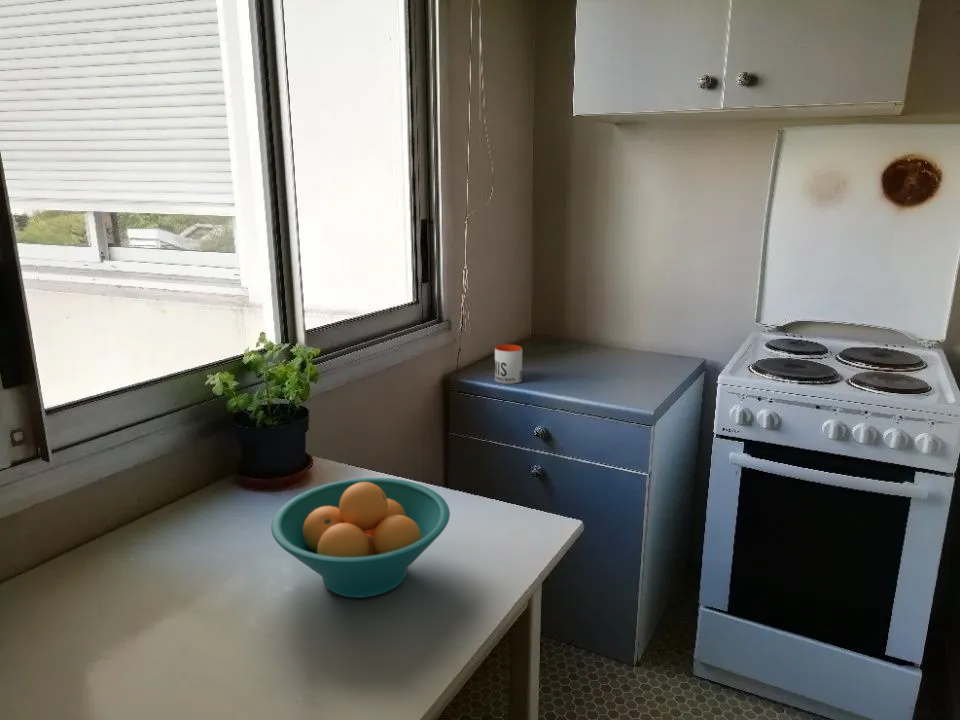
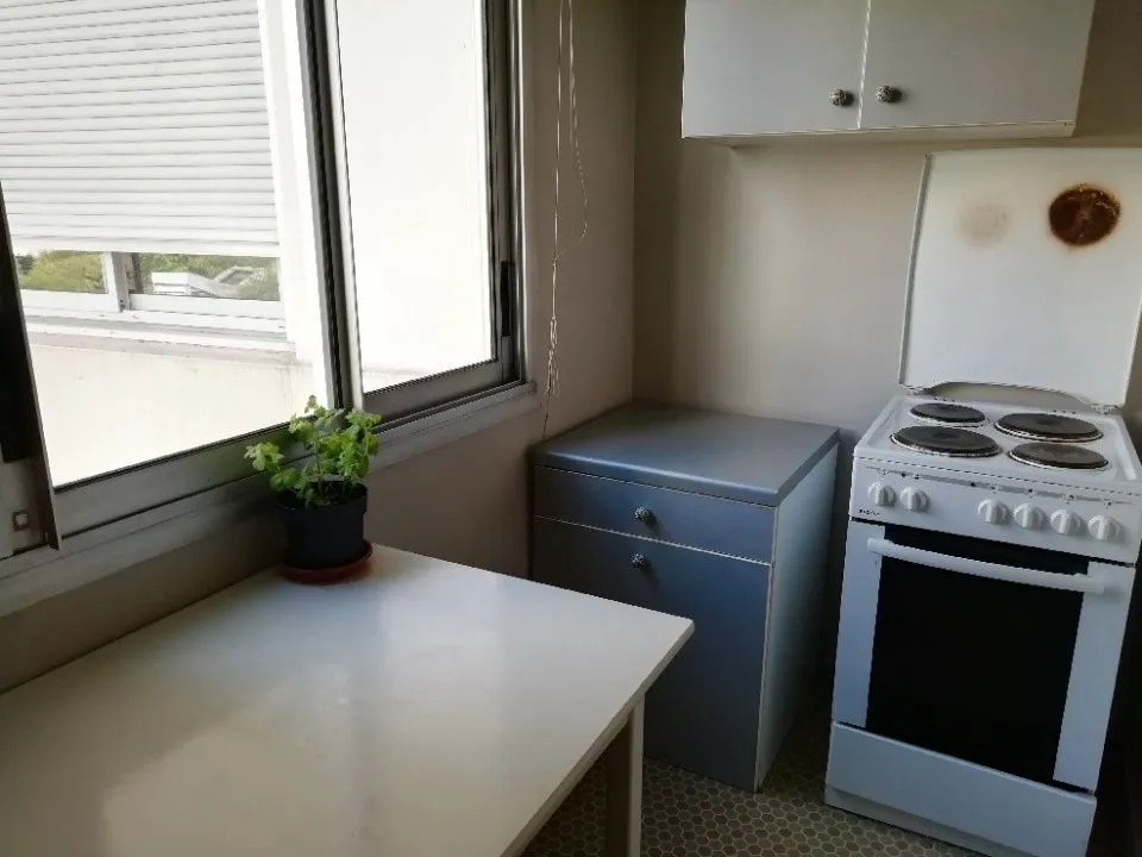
- mug [494,344,523,385]
- fruit bowl [270,477,451,599]
